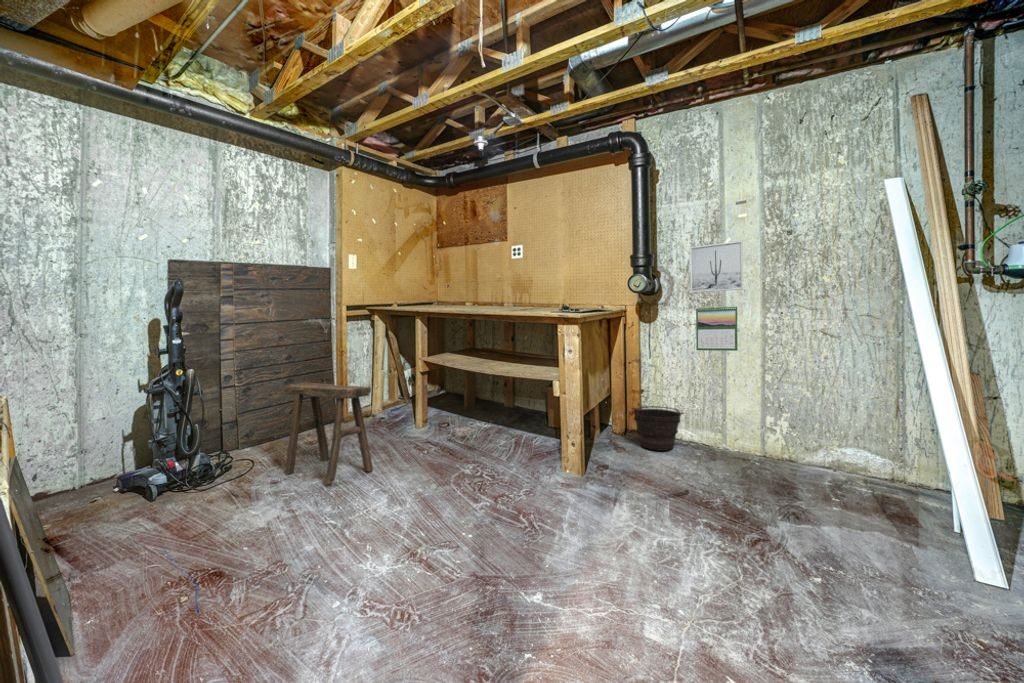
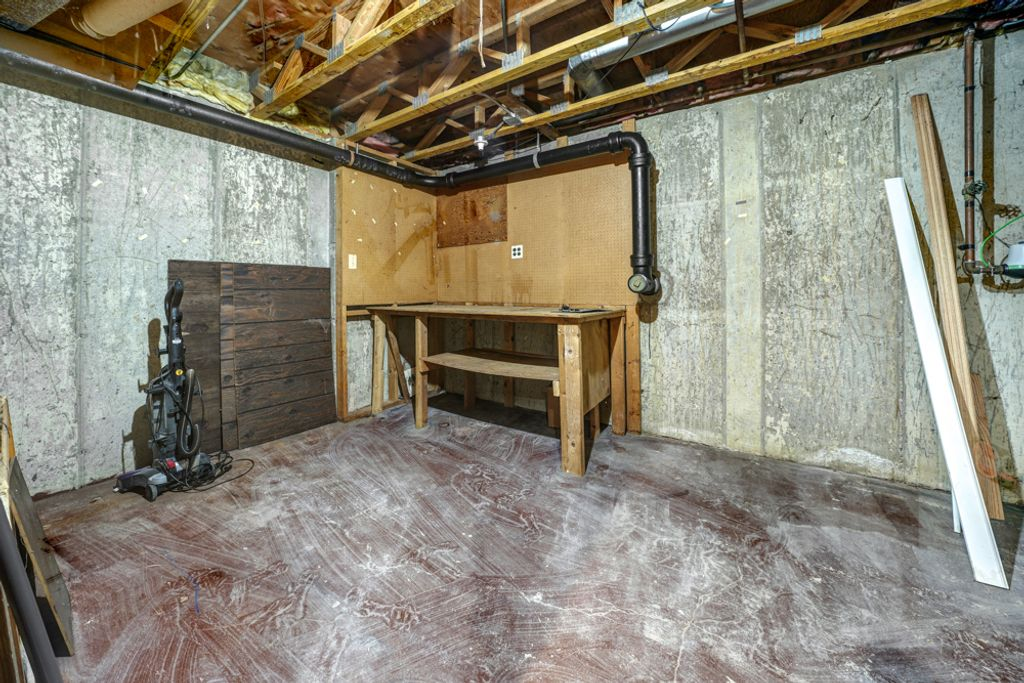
- bucket [631,405,685,452]
- stool [283,381,374,484]
- calendar [695,305,739,352]
- wall art [690,240,744,294]
